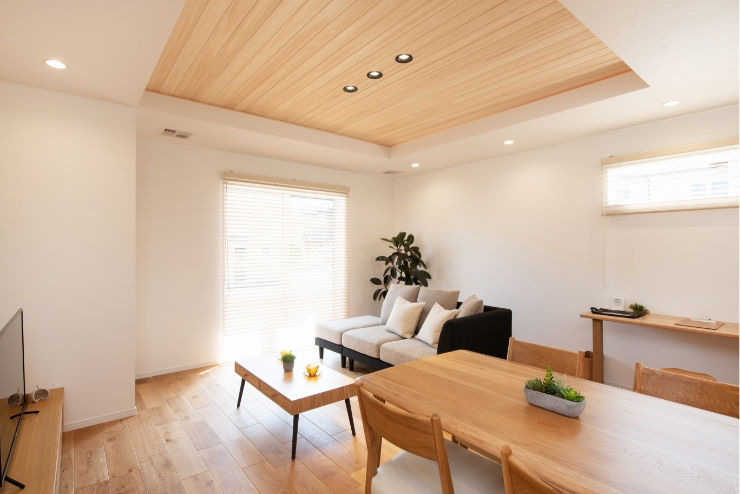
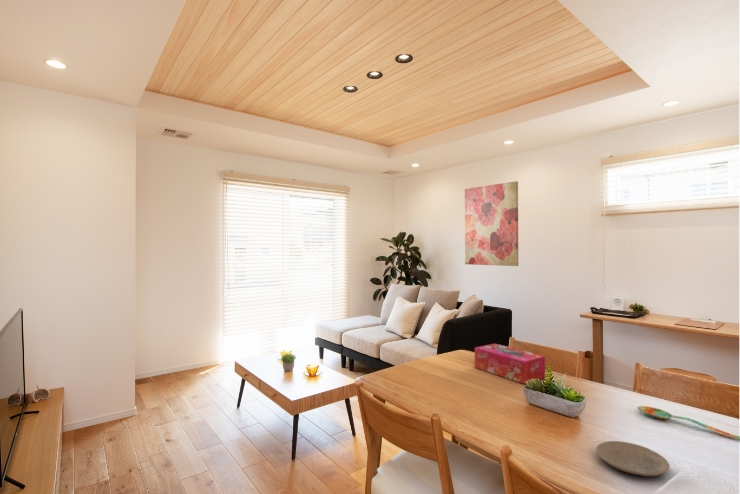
+ tissue box [474,343,546,385]
+ wall art [464,180,519,267]
+ plate [595,440,671,477]
+ spoon [637,405,740,441]
